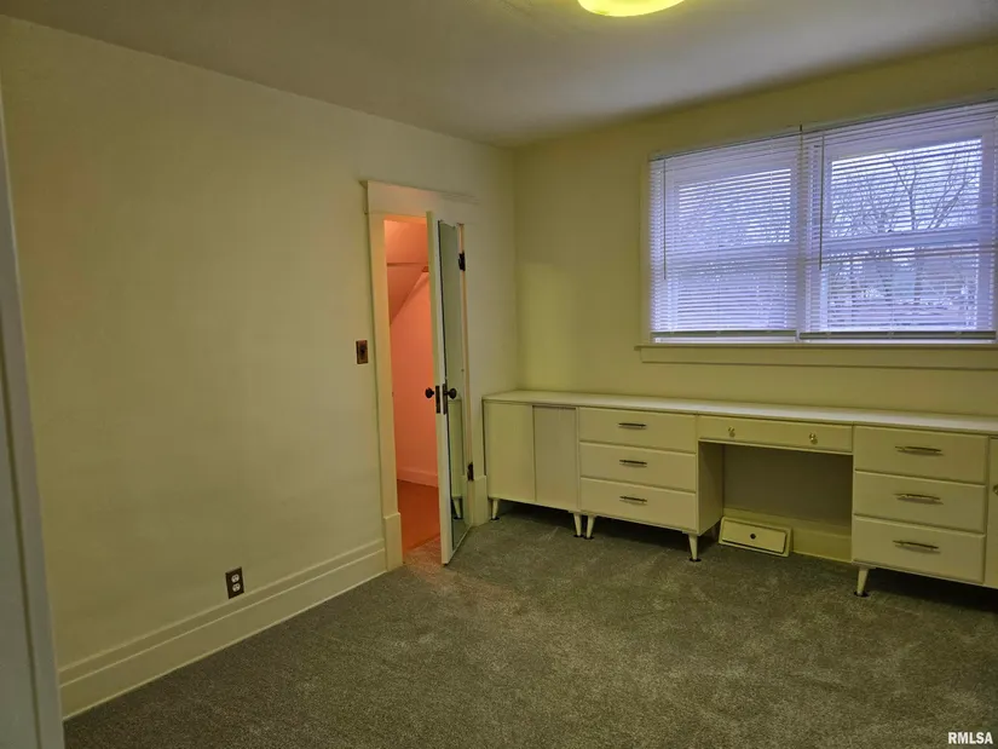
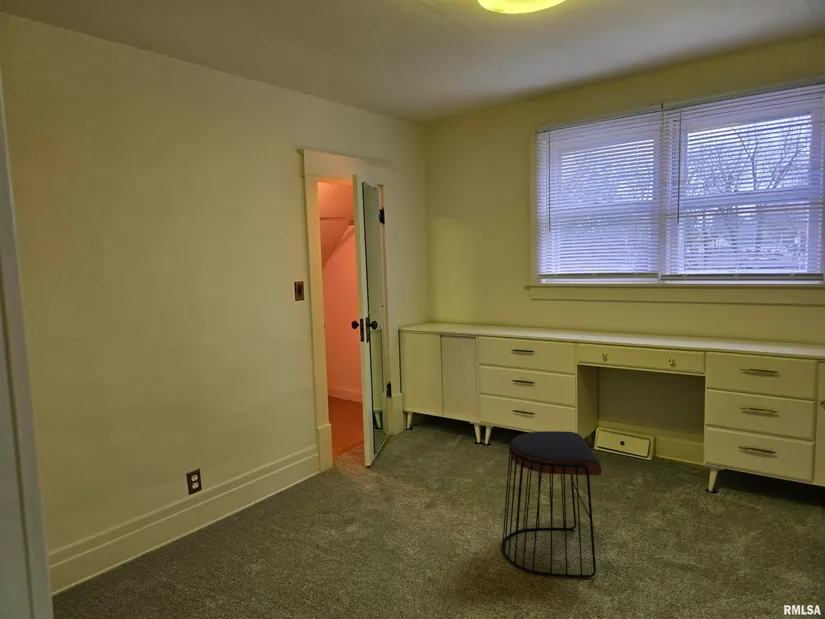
+ stool [501,430,602,579]
